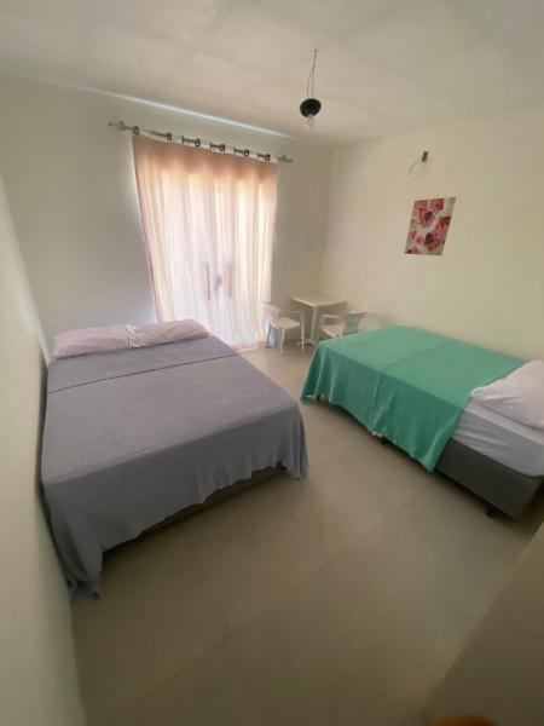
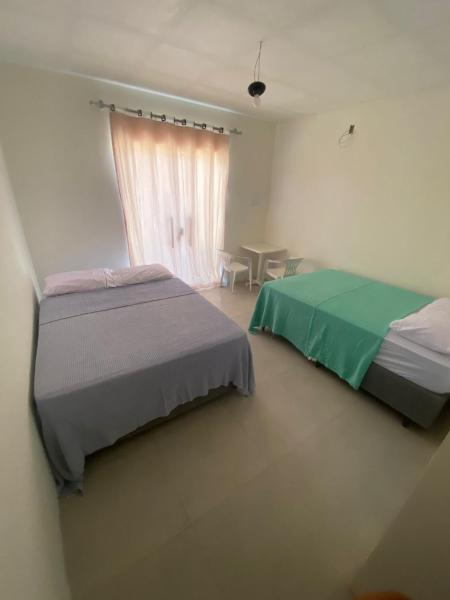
- wall art [403,196,458,257]
